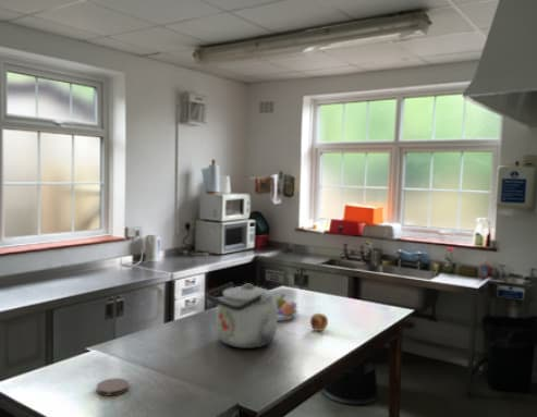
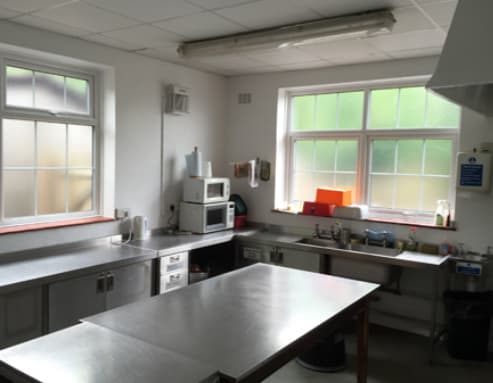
- kettle [205,282,278,349]
- coaster [96,377,130,397]
- fruit [309,312,329,332]
- fruit bowl [274,294,300,322]
